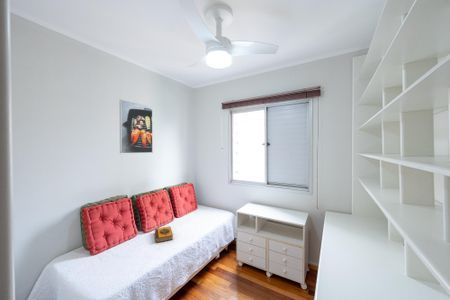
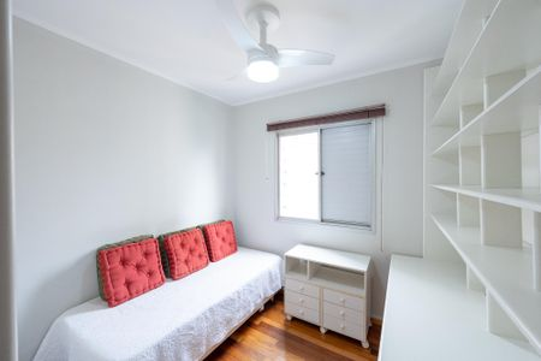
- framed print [119,98,154,154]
- hardback book [154,225,174,243]
